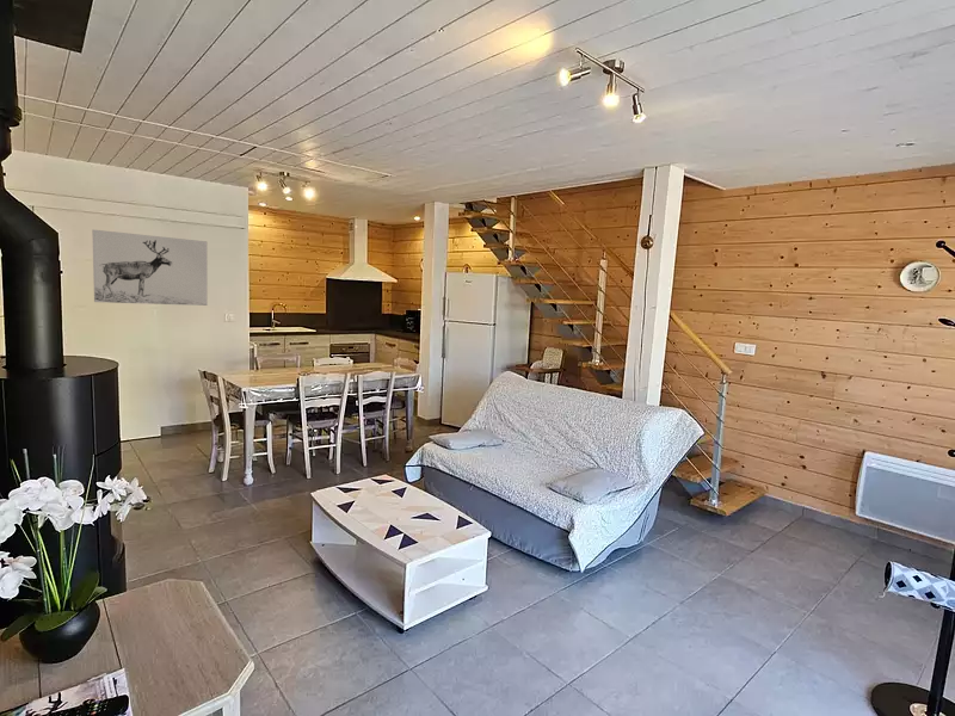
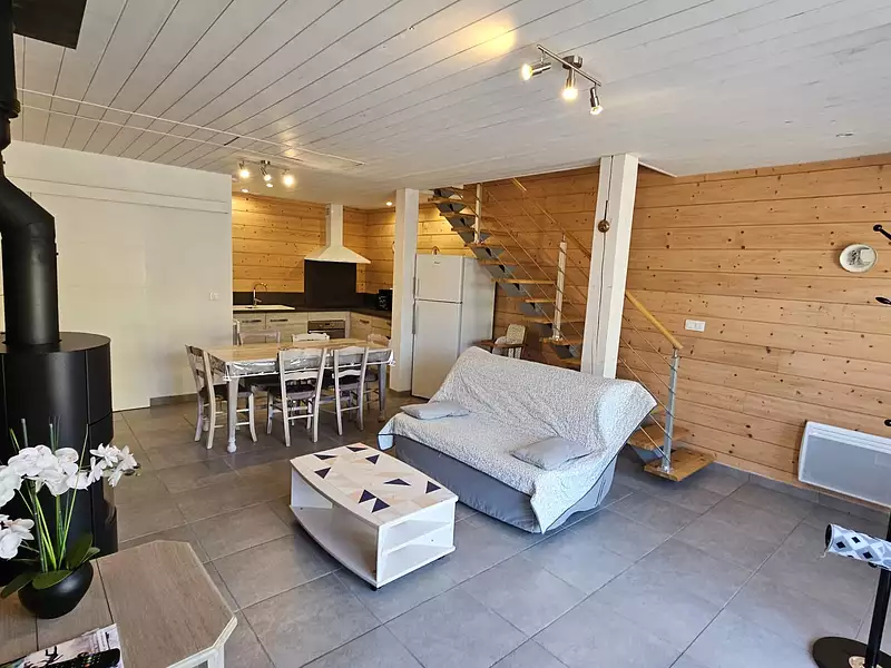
- wall art [92,229,209,307]
